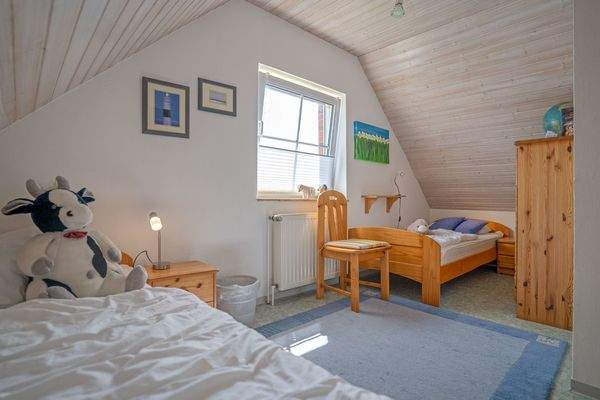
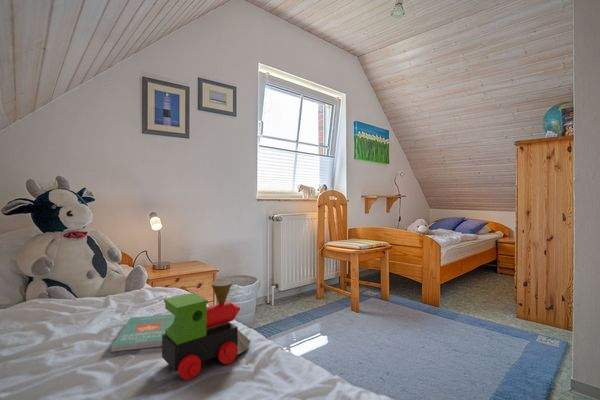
+ toy train [161,280,252,381]
+ book [110,313,175,353]
